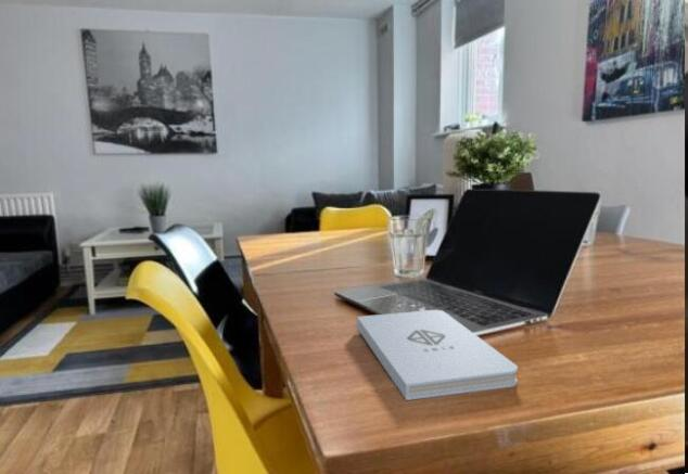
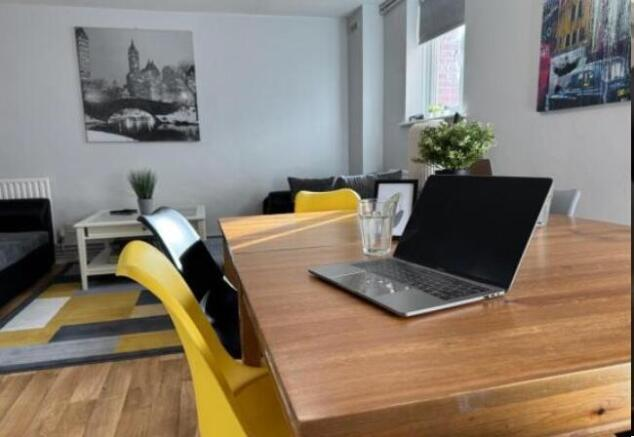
- notepad [356,309,519,401]
